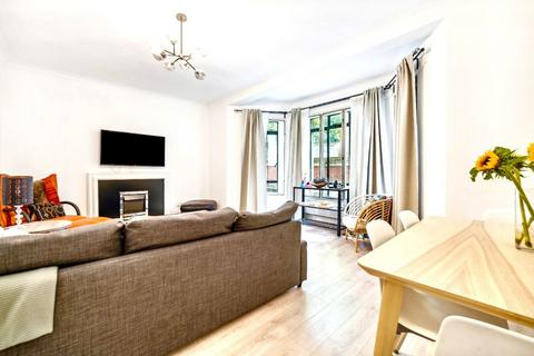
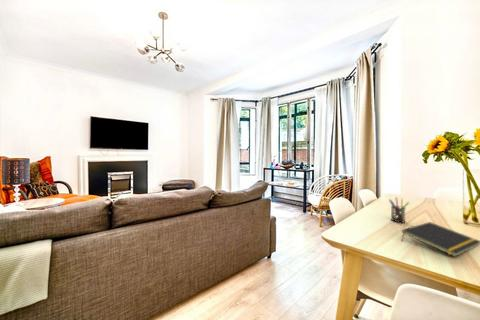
+ notepad [401,221,480,258]
+ pen holder [388,197,410,224]
